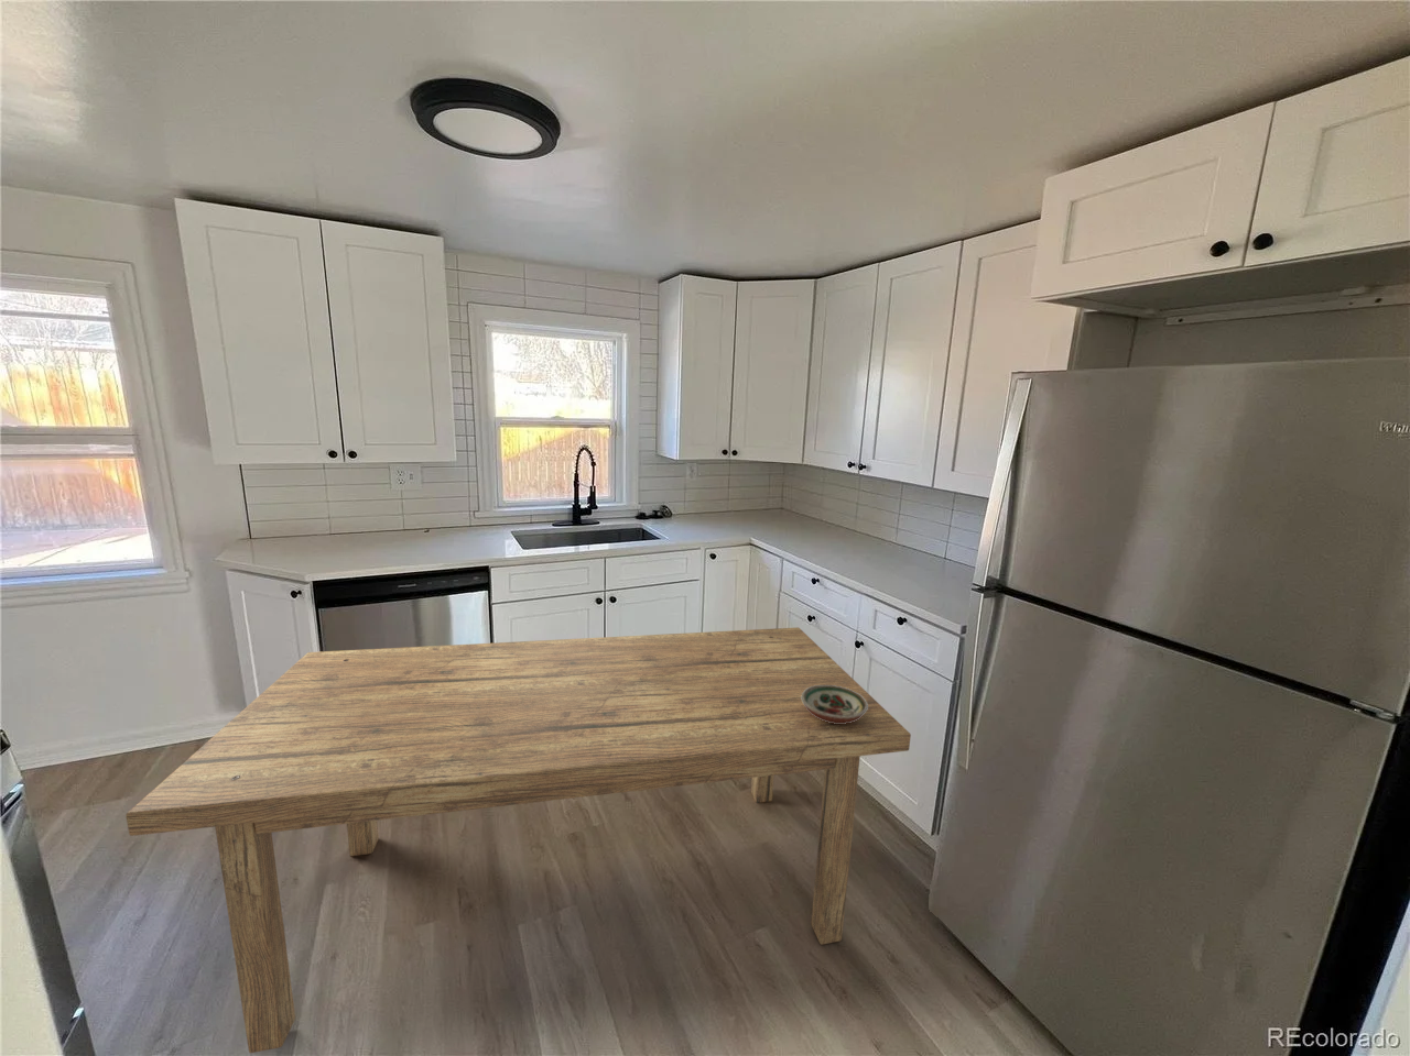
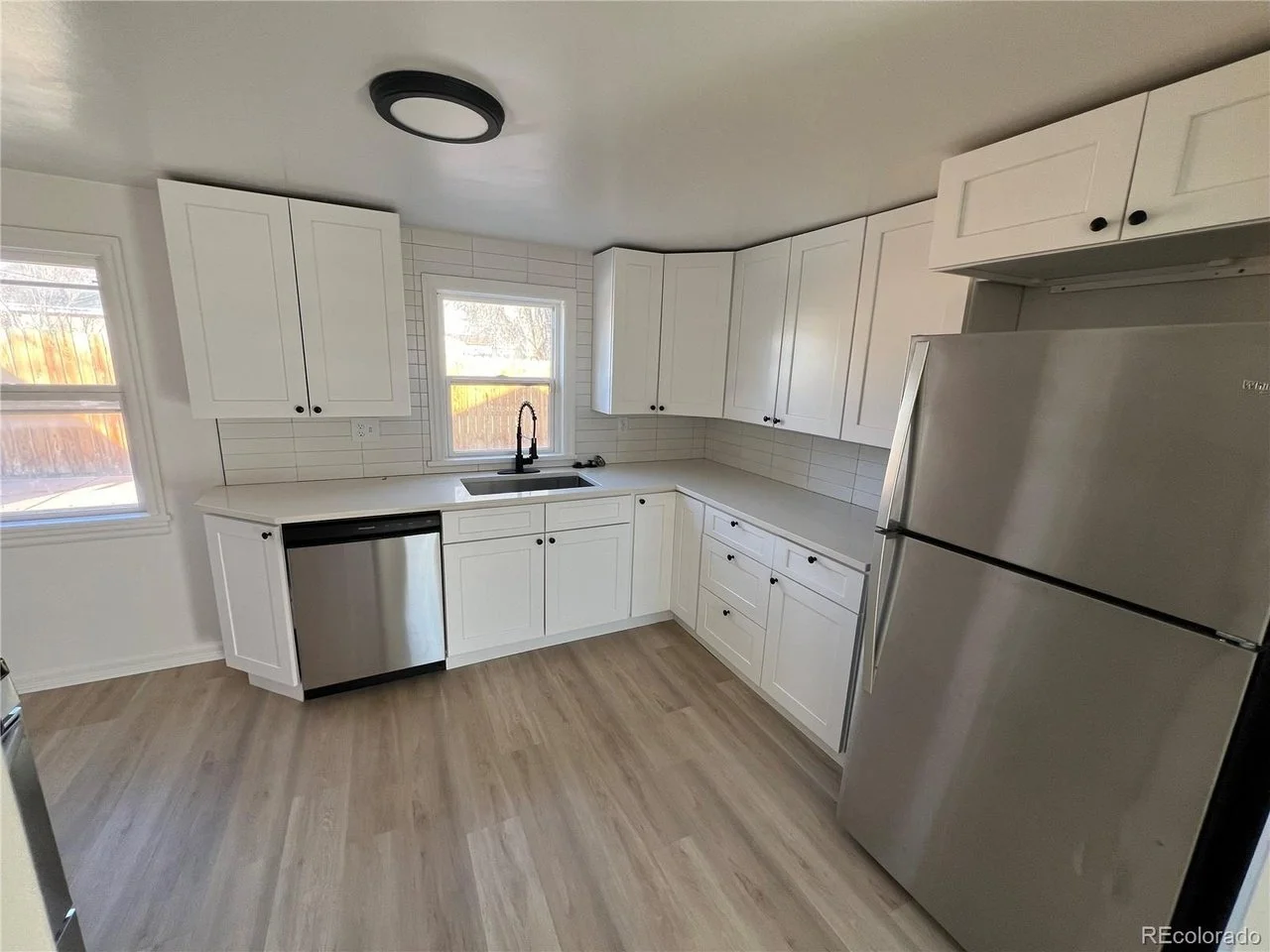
- decorative bowl [800,686,868,724]
- dining table [124,626,913,1054]
